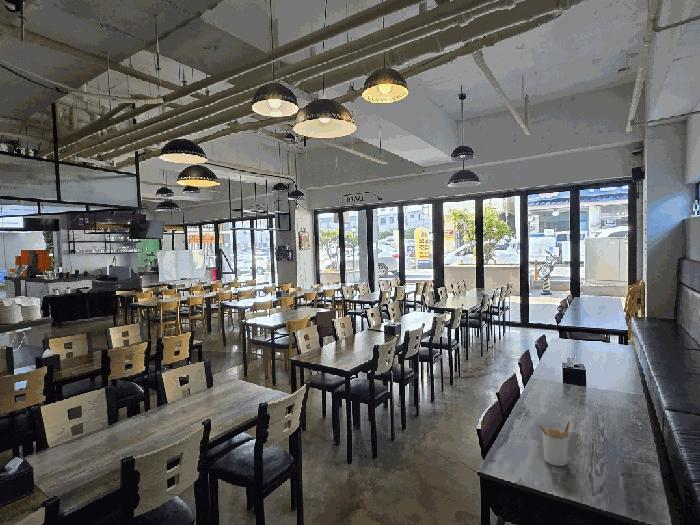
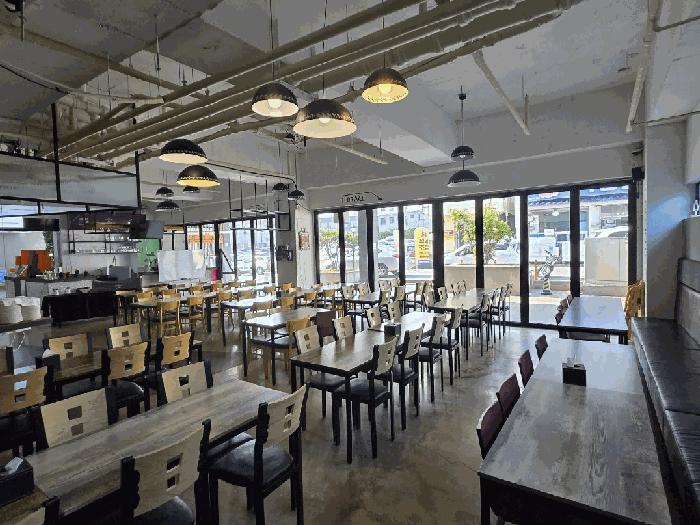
- utensil holder [538,420,571,467]
